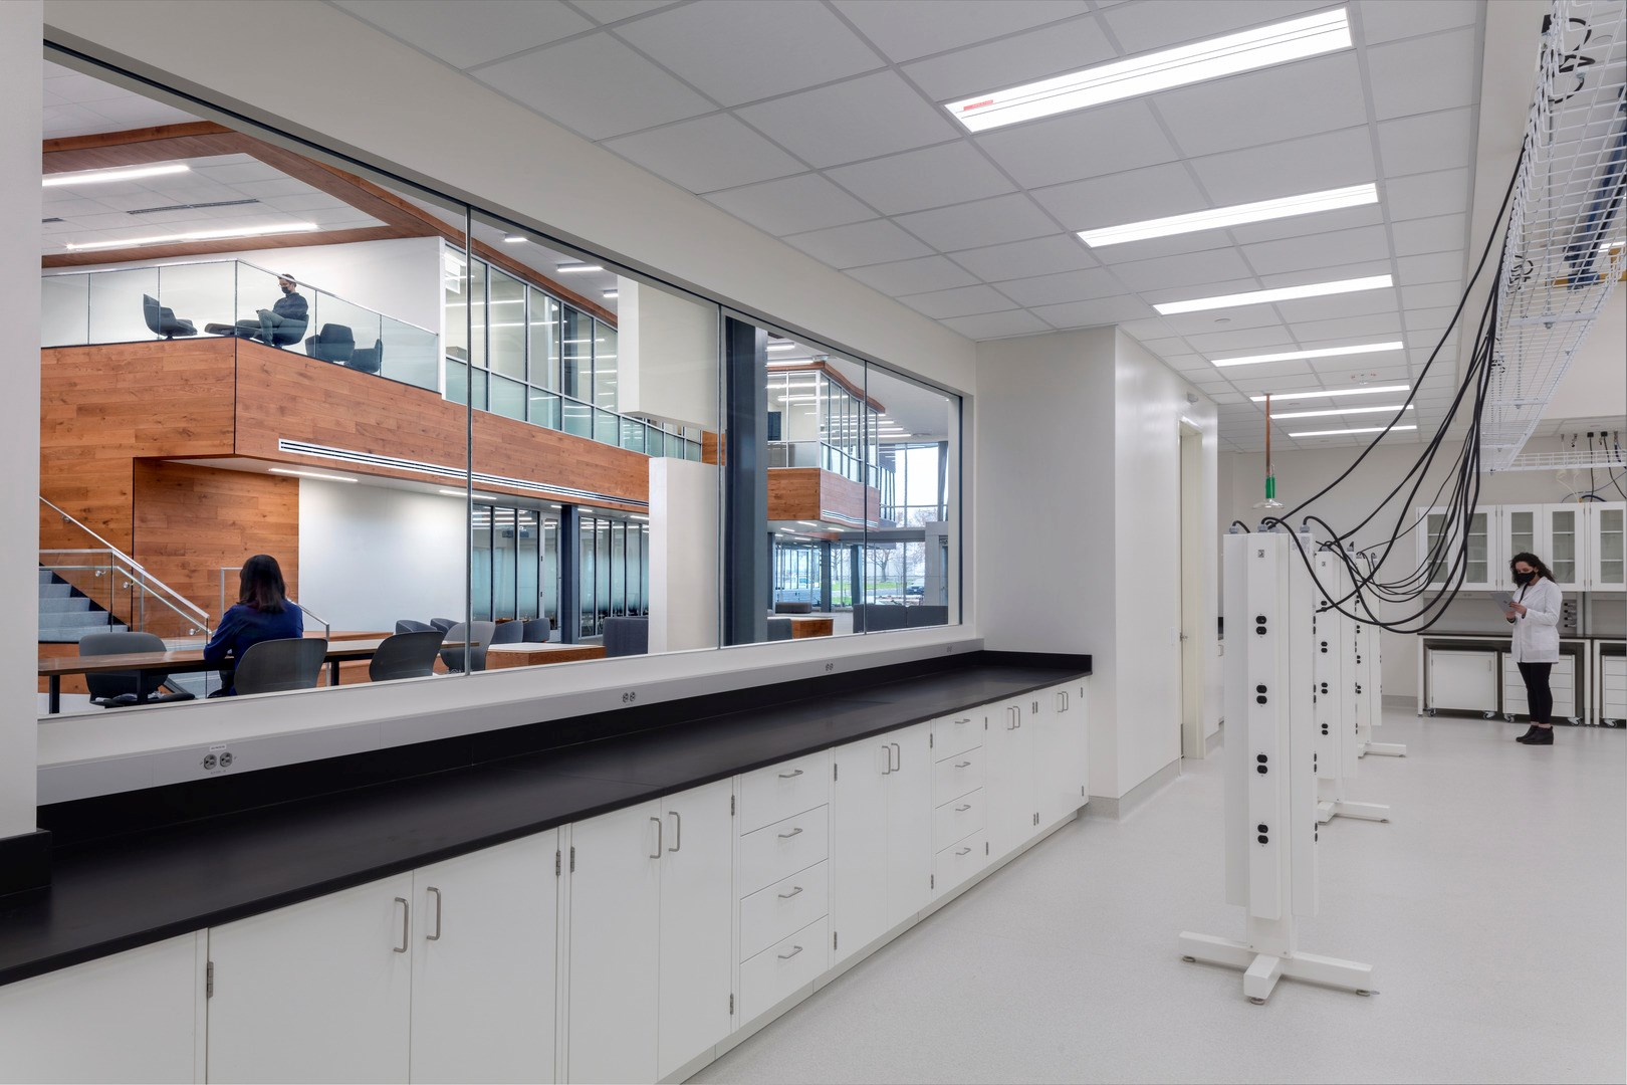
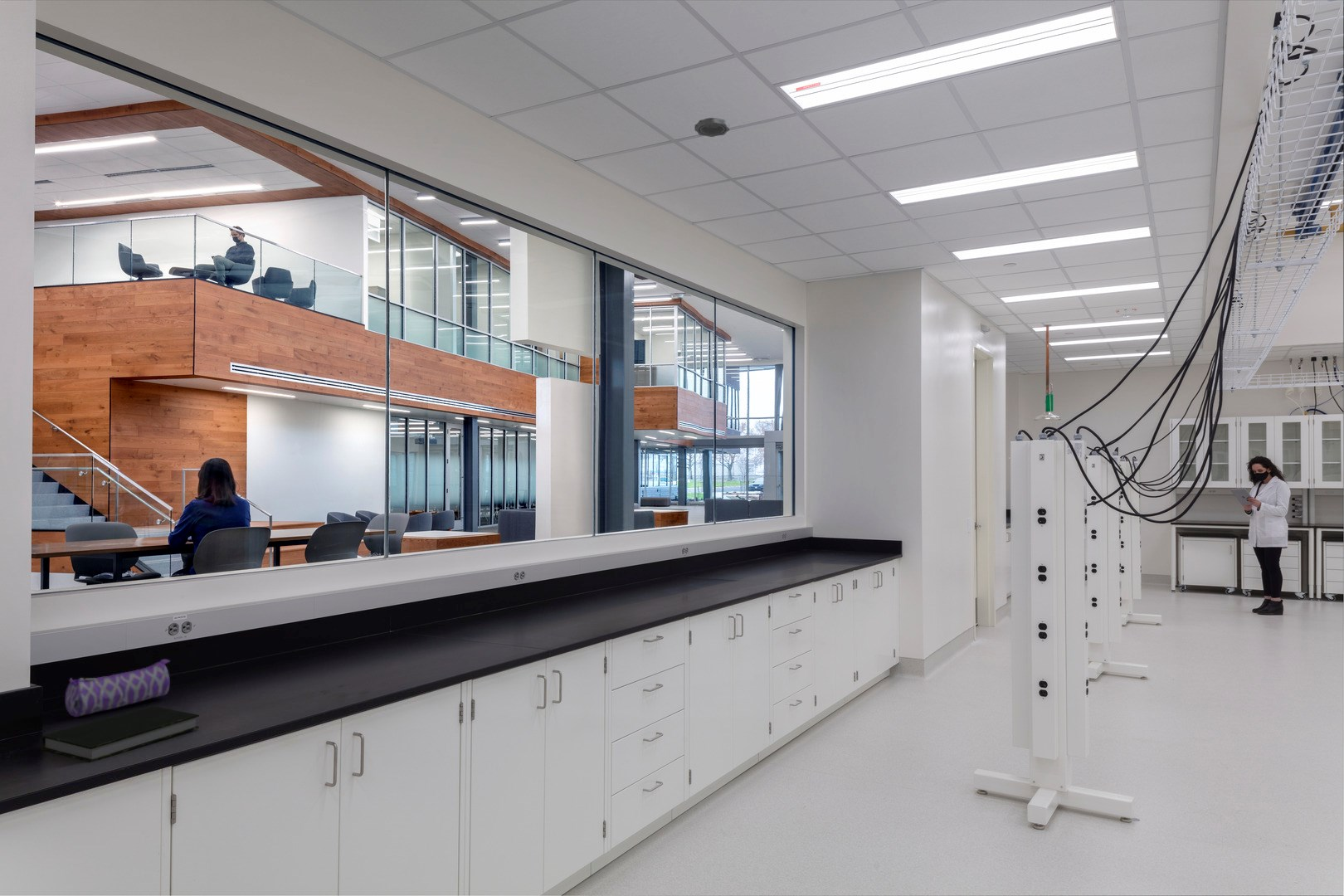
+ pencil case [64,659,171,718]
+ book [41,705,200,763]
+ smoke detector [694,117,731,138]
